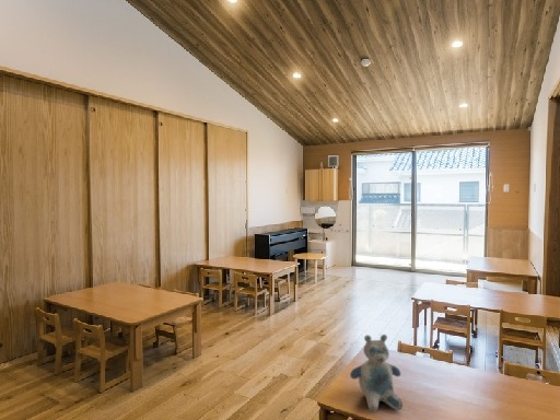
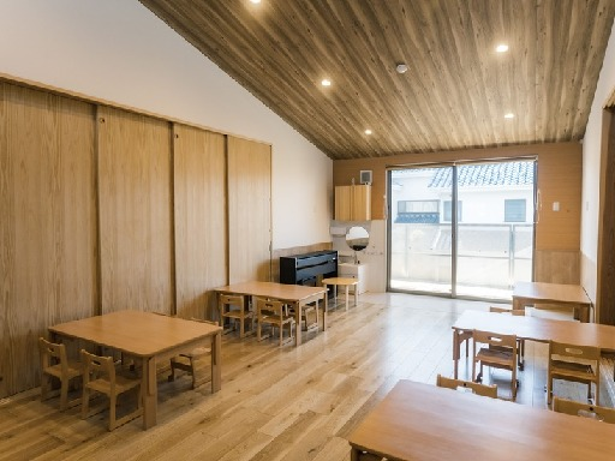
- polar bear [349,334,404,412]
